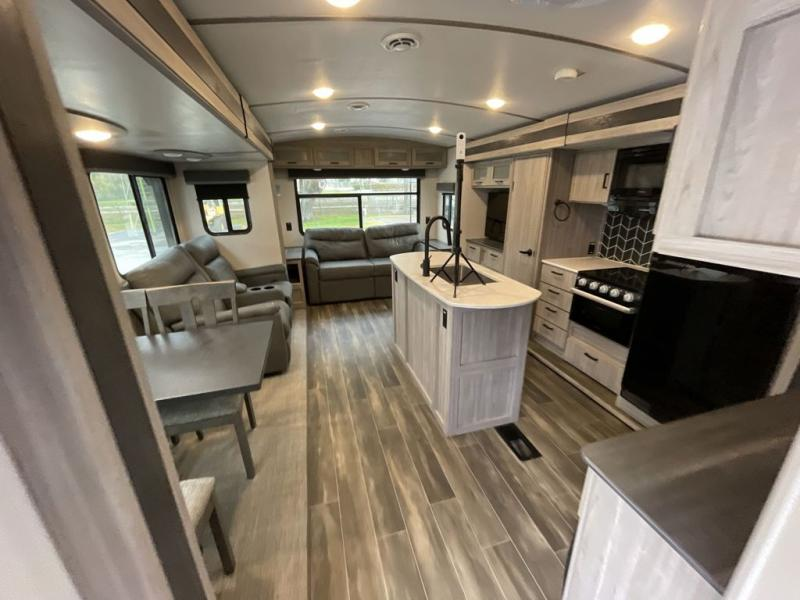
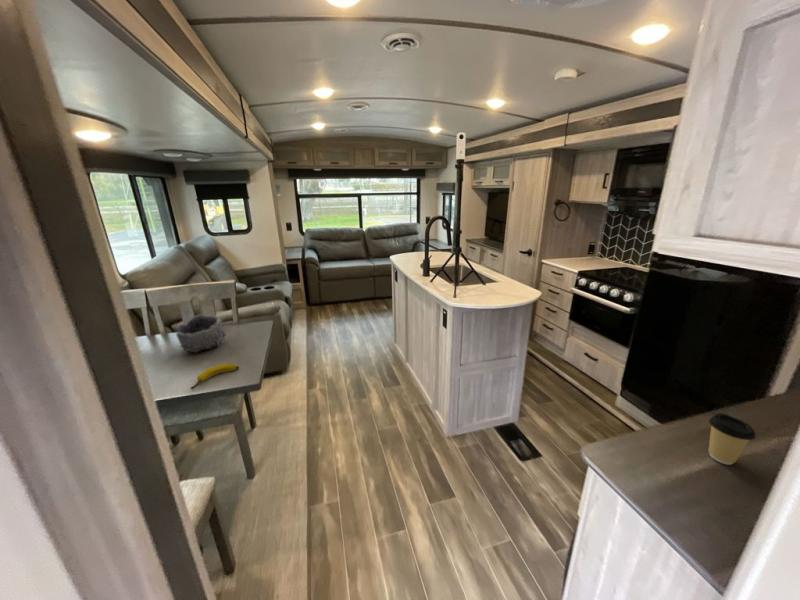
+ coffee cup [708,412,757,466]
+ banana [189,363,240,390]
+ bowl [175,314,227,354]
